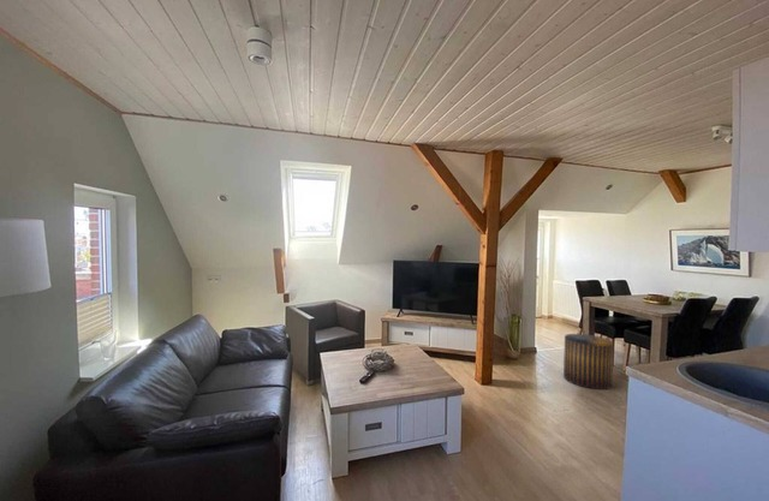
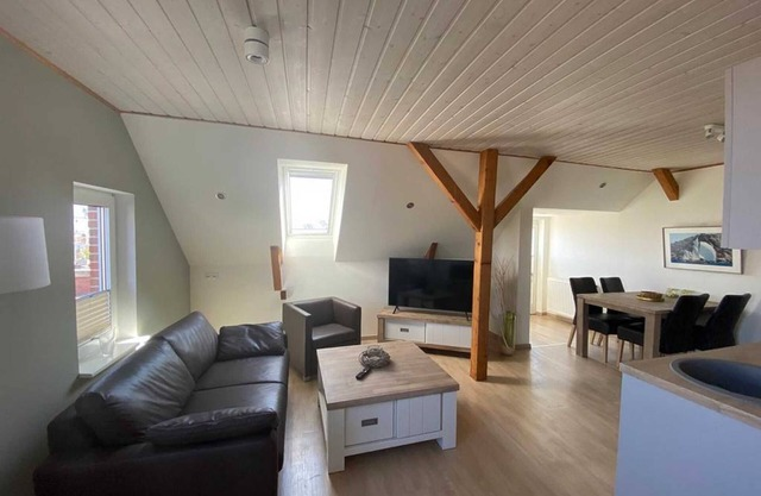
- stool [562,333,614,390]
